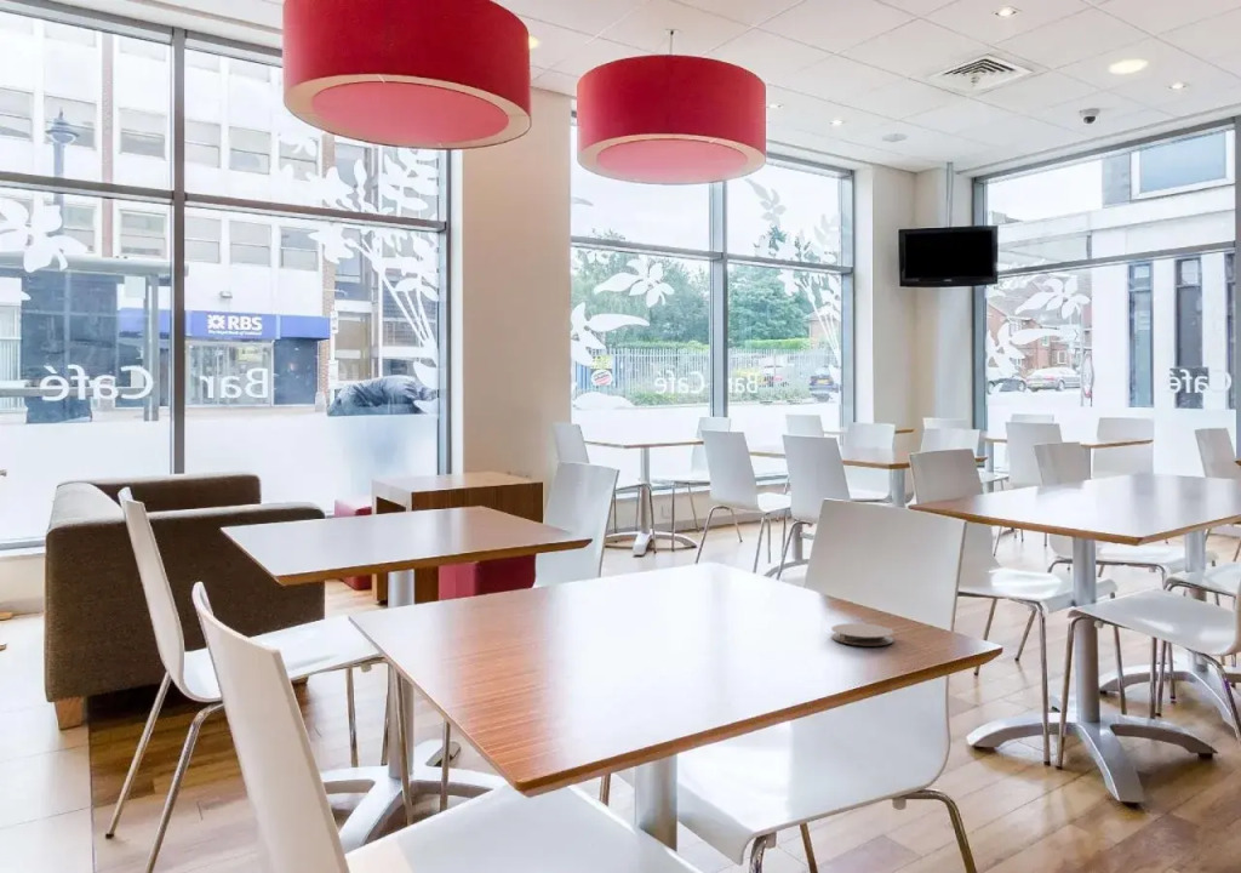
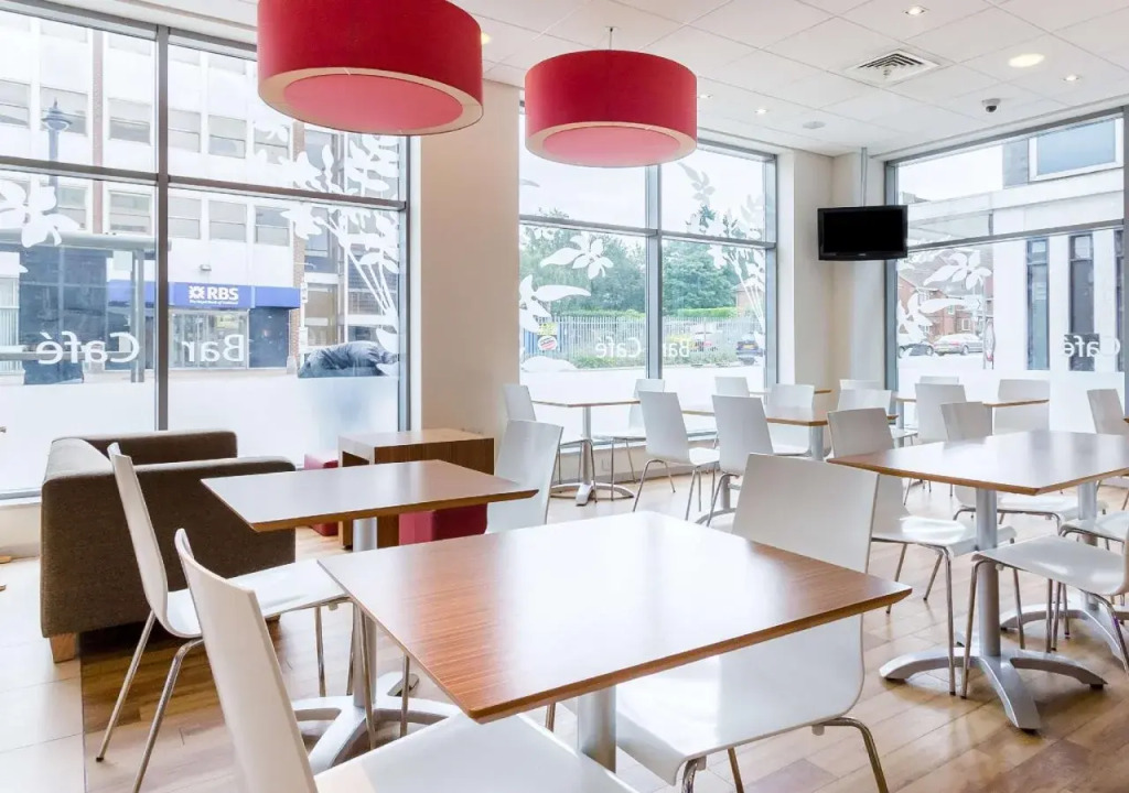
- coaster [830,622,894,646]
